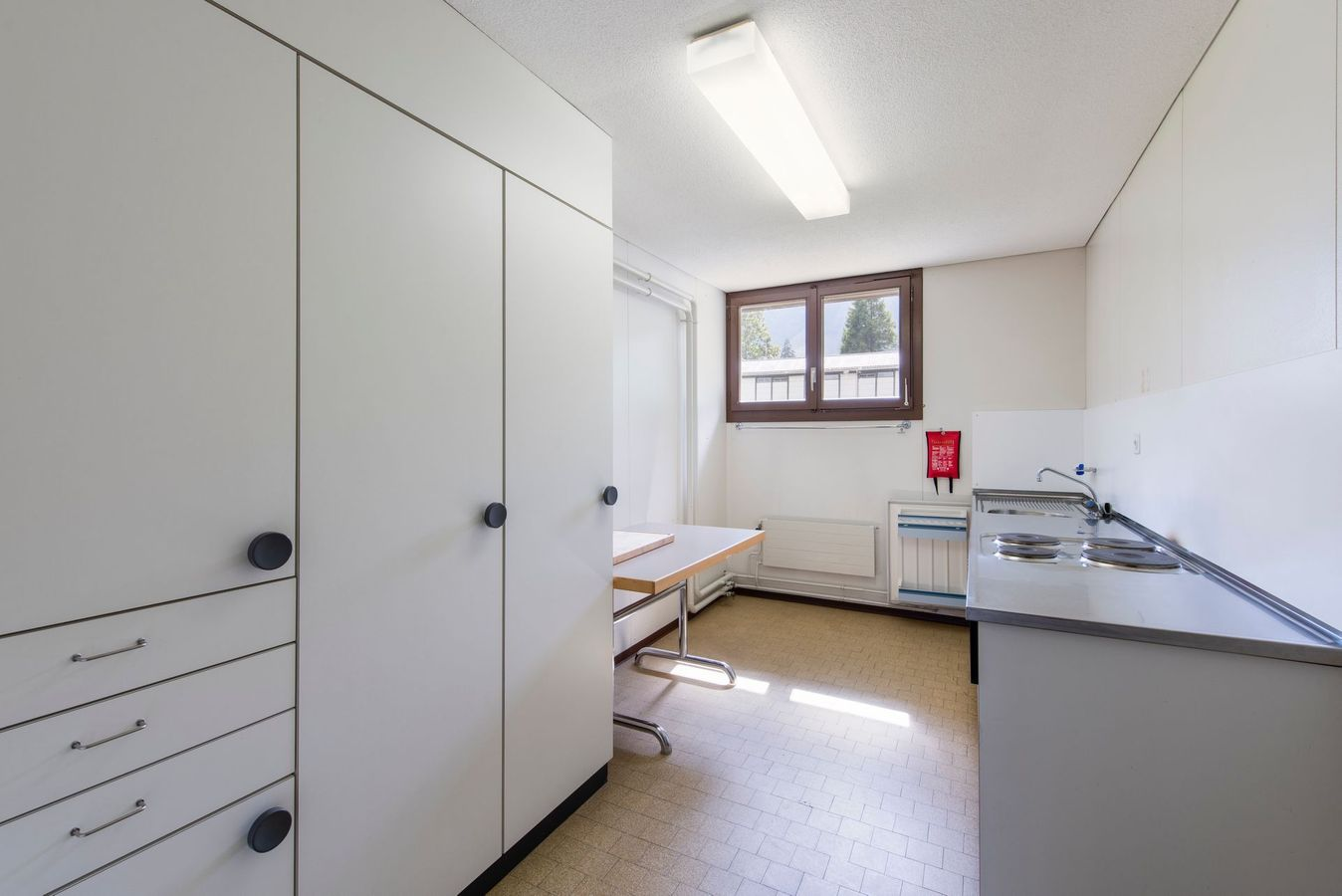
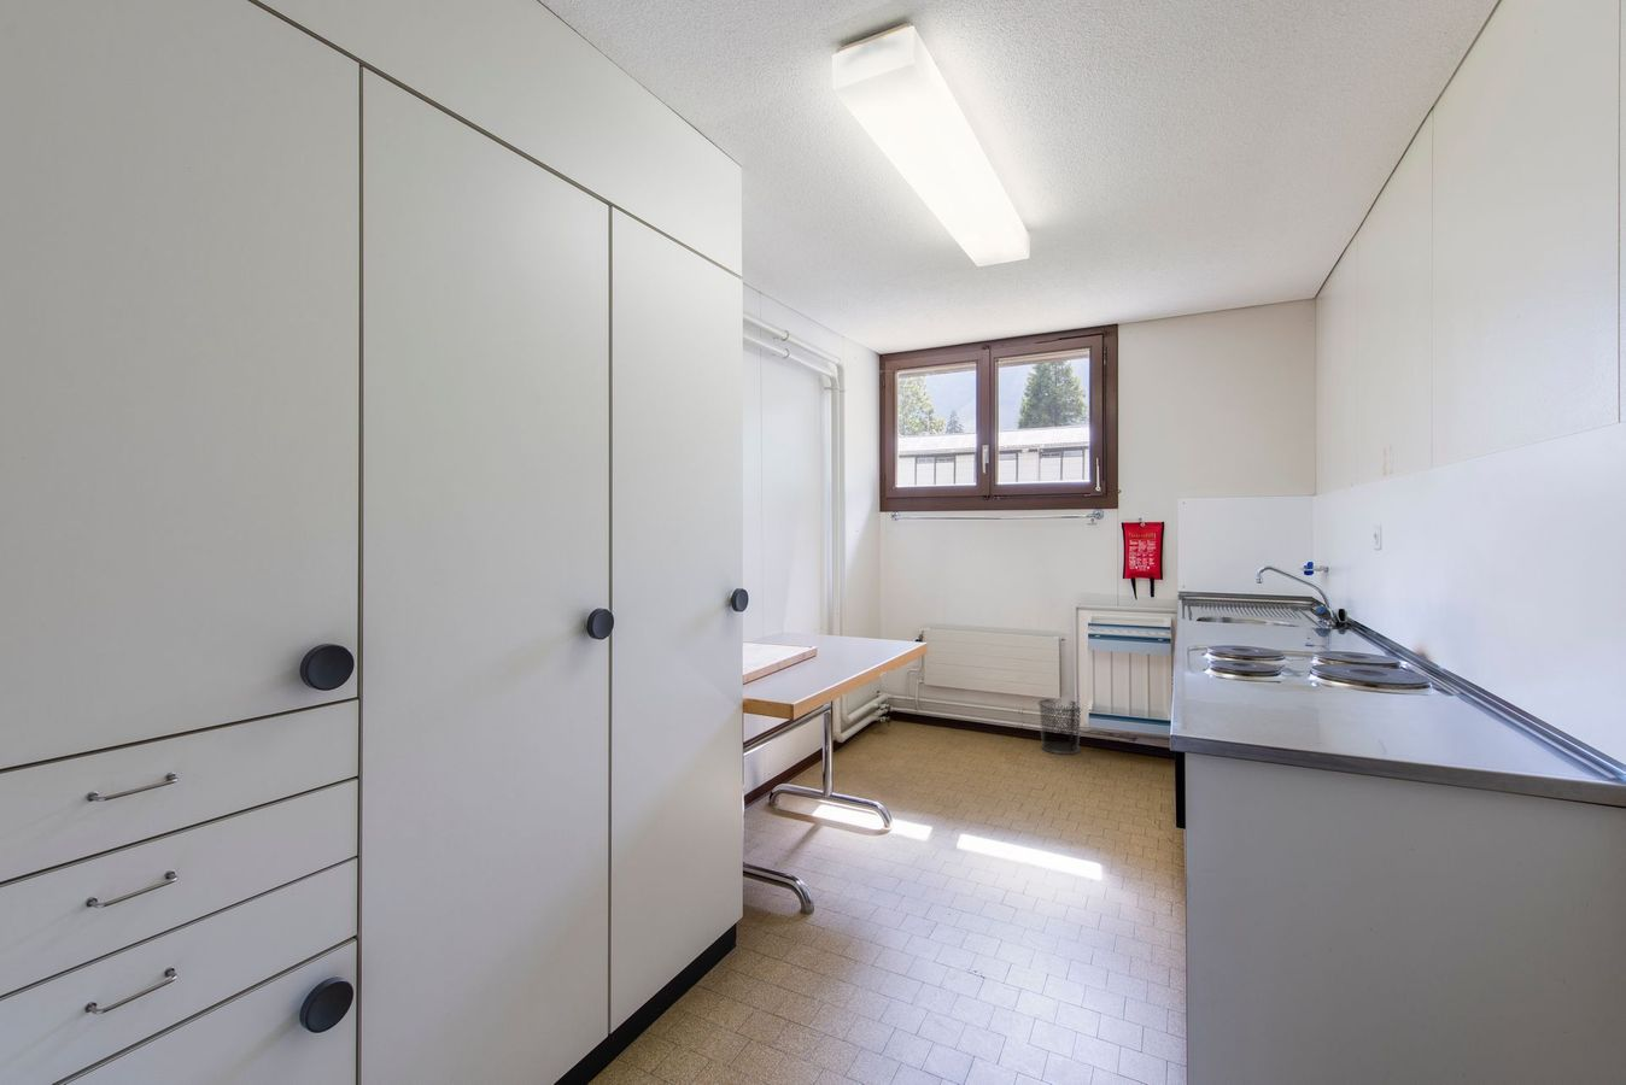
+ waste bin [1037,698,1082,754]
